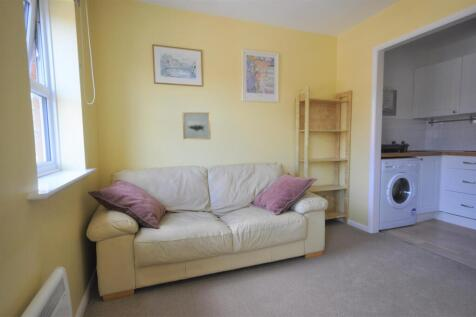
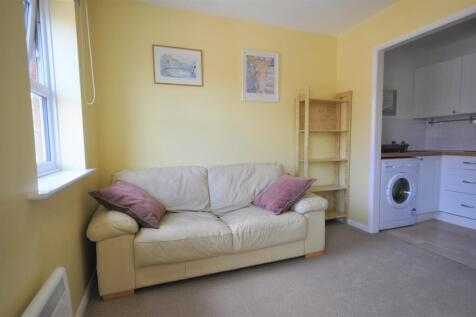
- wall art [181,111,212,141]
